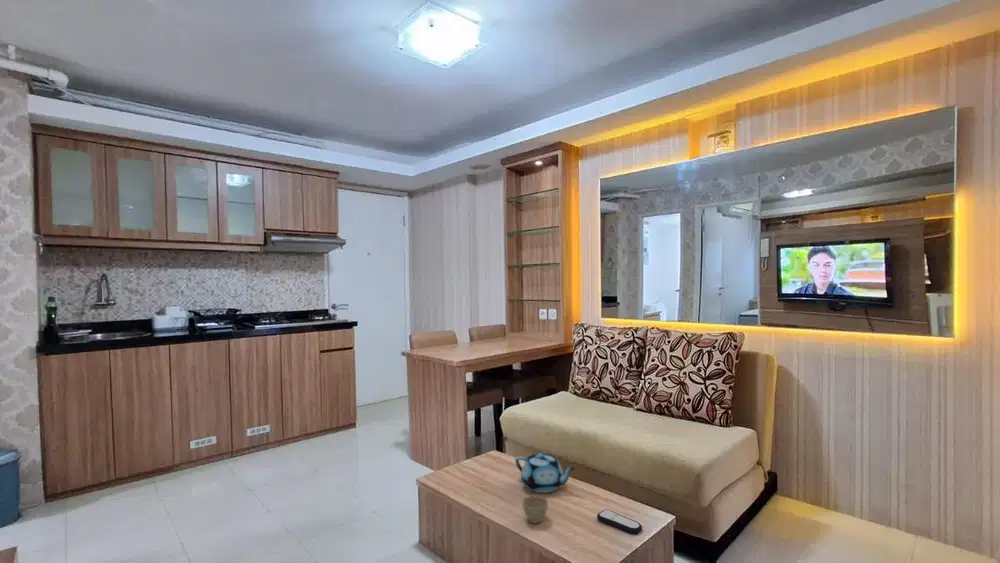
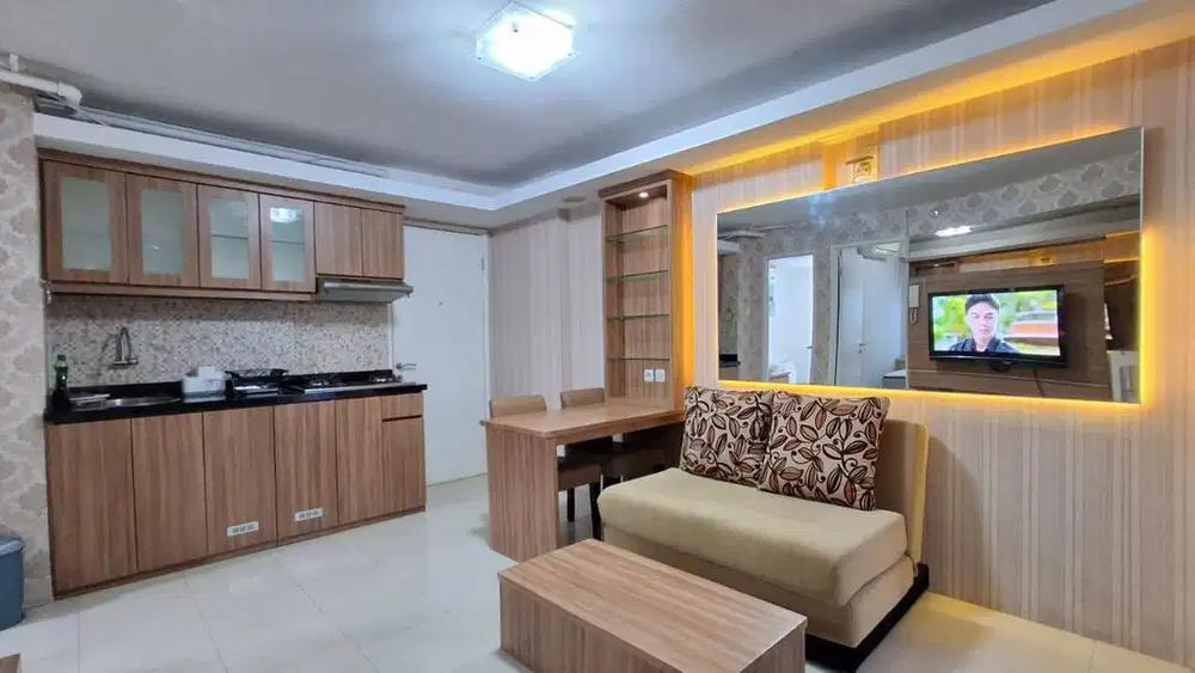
- teapot [514,451,576,494]
- flower pot [521,495,549,524]
- remote control [596,509,643,535]
